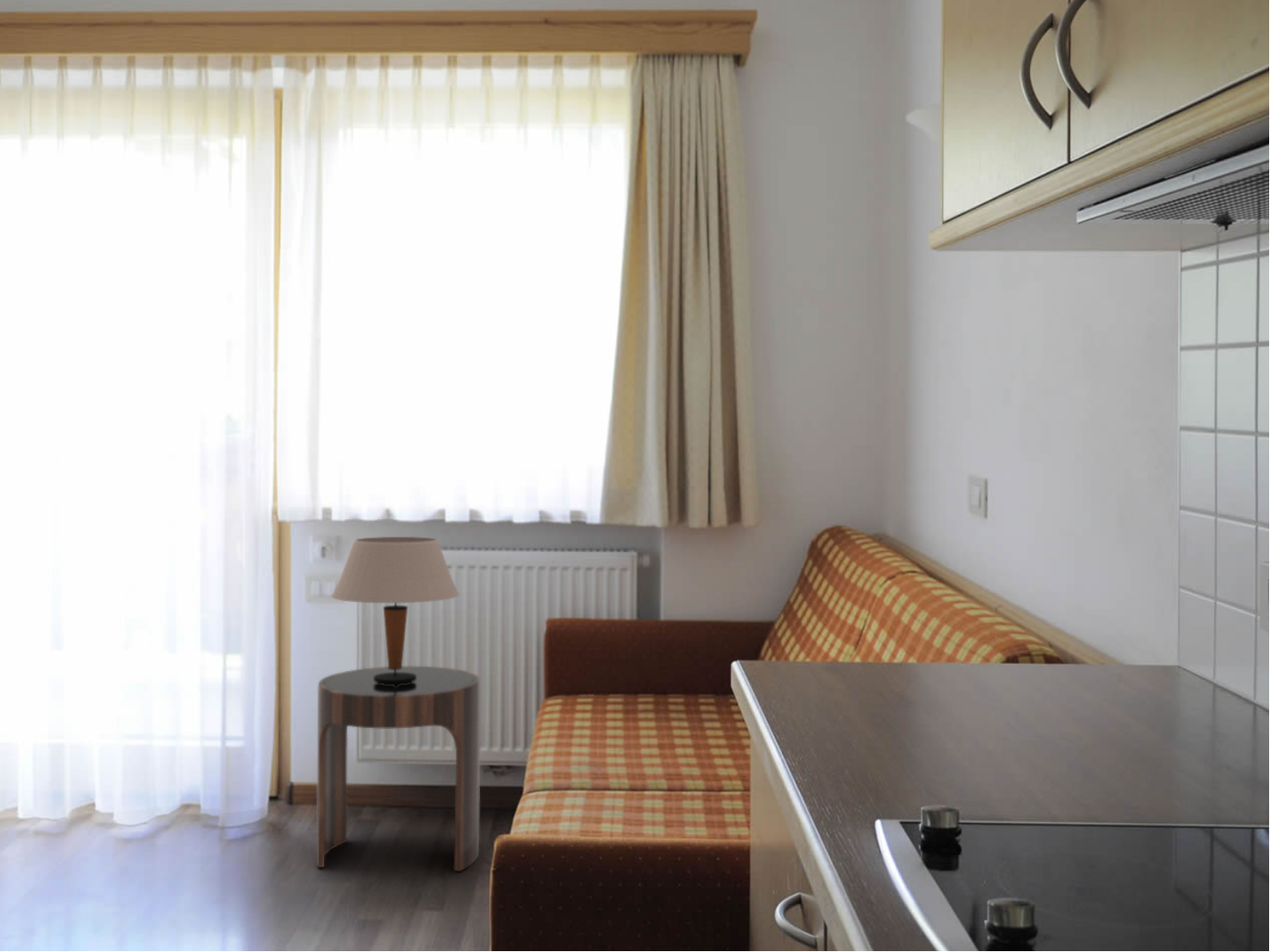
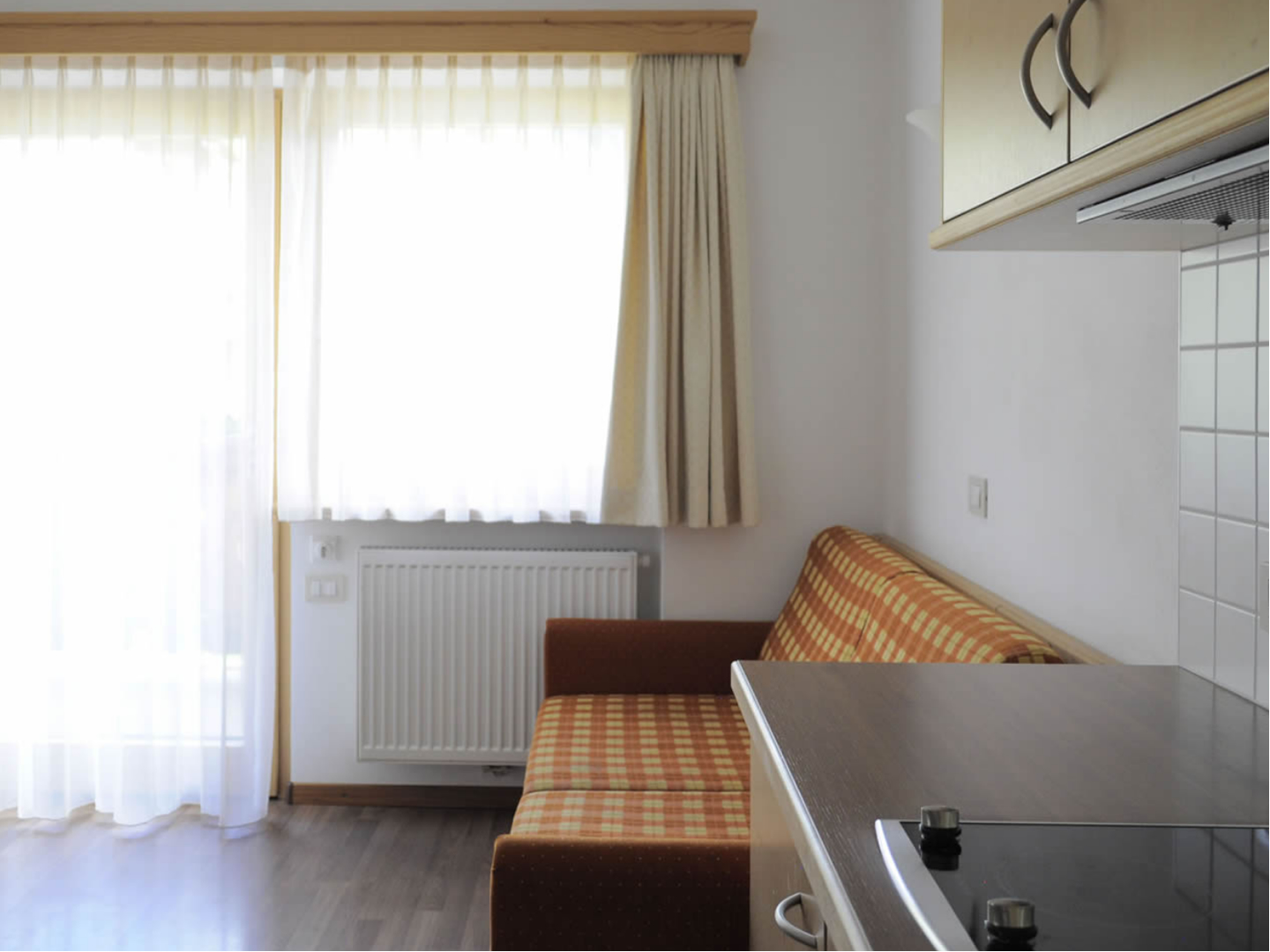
- side table [316,666,481,872]
- table lamp [331,536,460,686]
